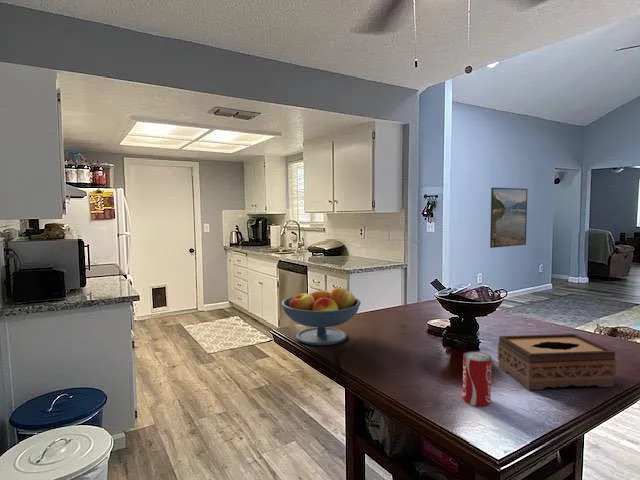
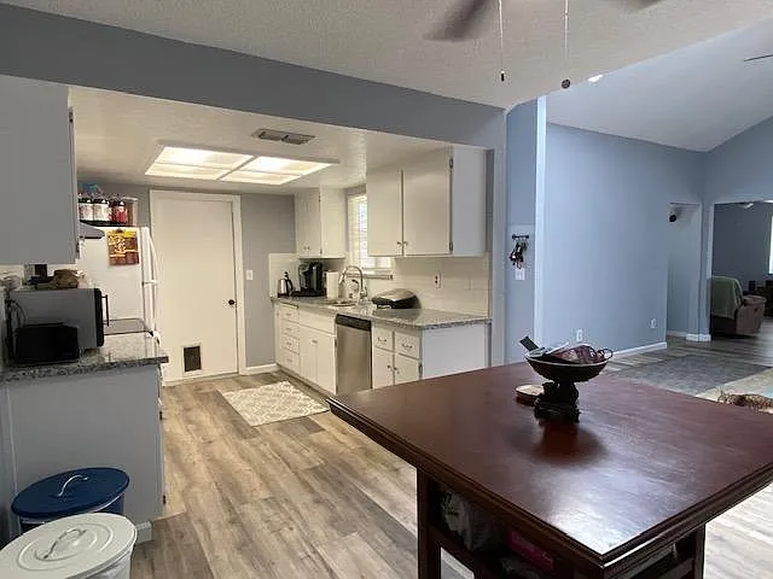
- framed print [489,187,528,249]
- beverage can [462,351,493,408]
- tissue box [497,333,617,391]
- fruit bowl [281,286,362,346]
